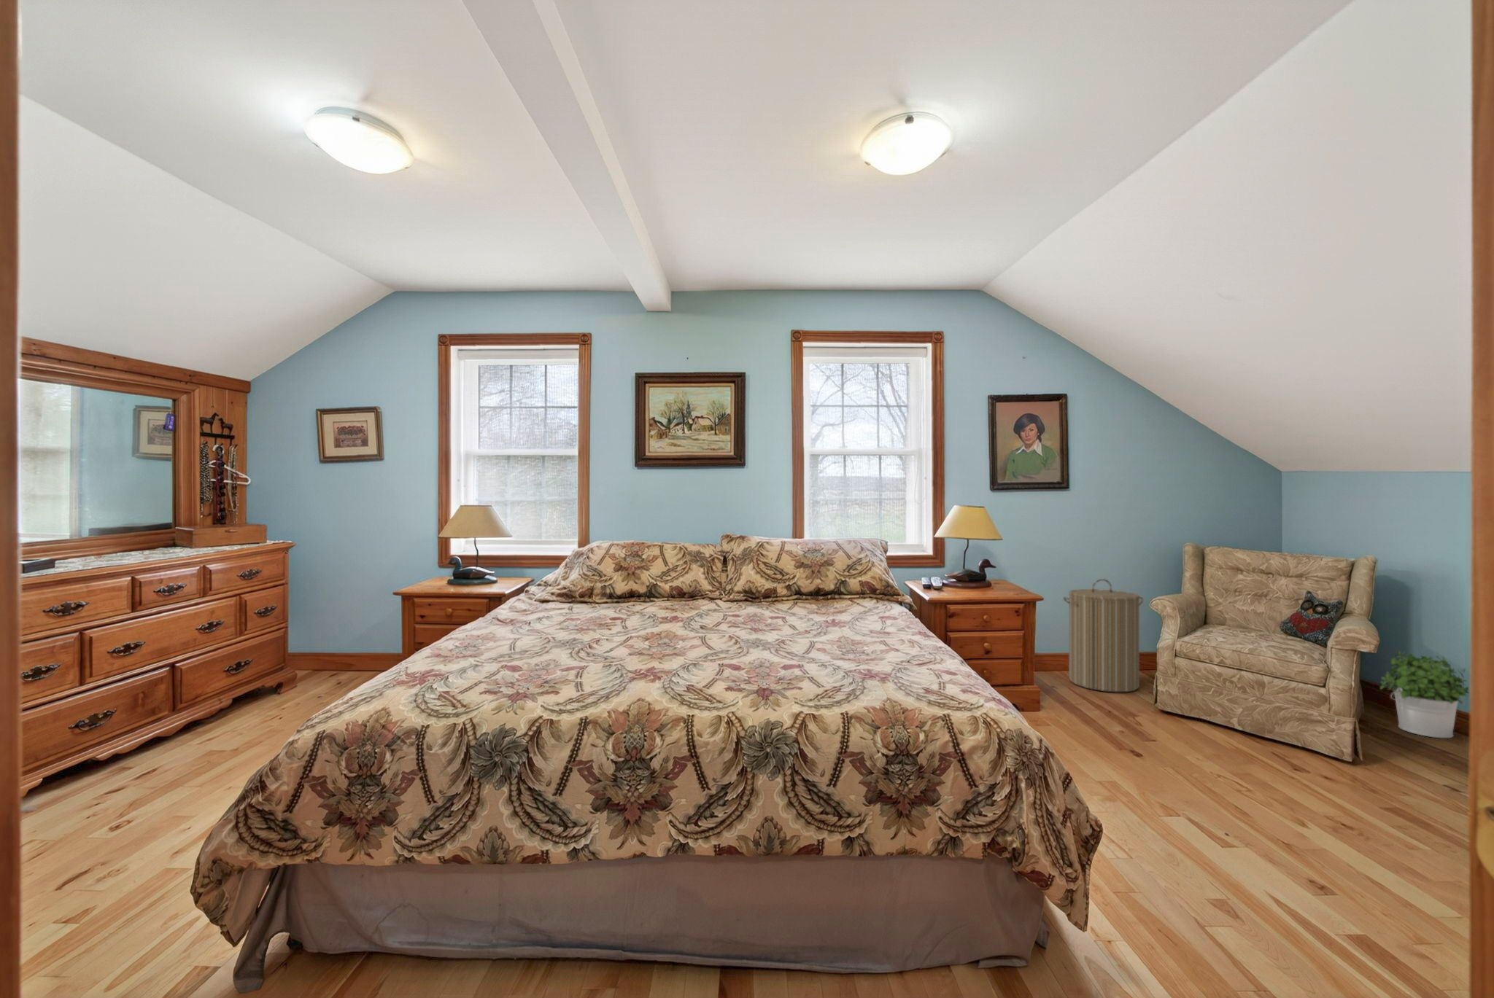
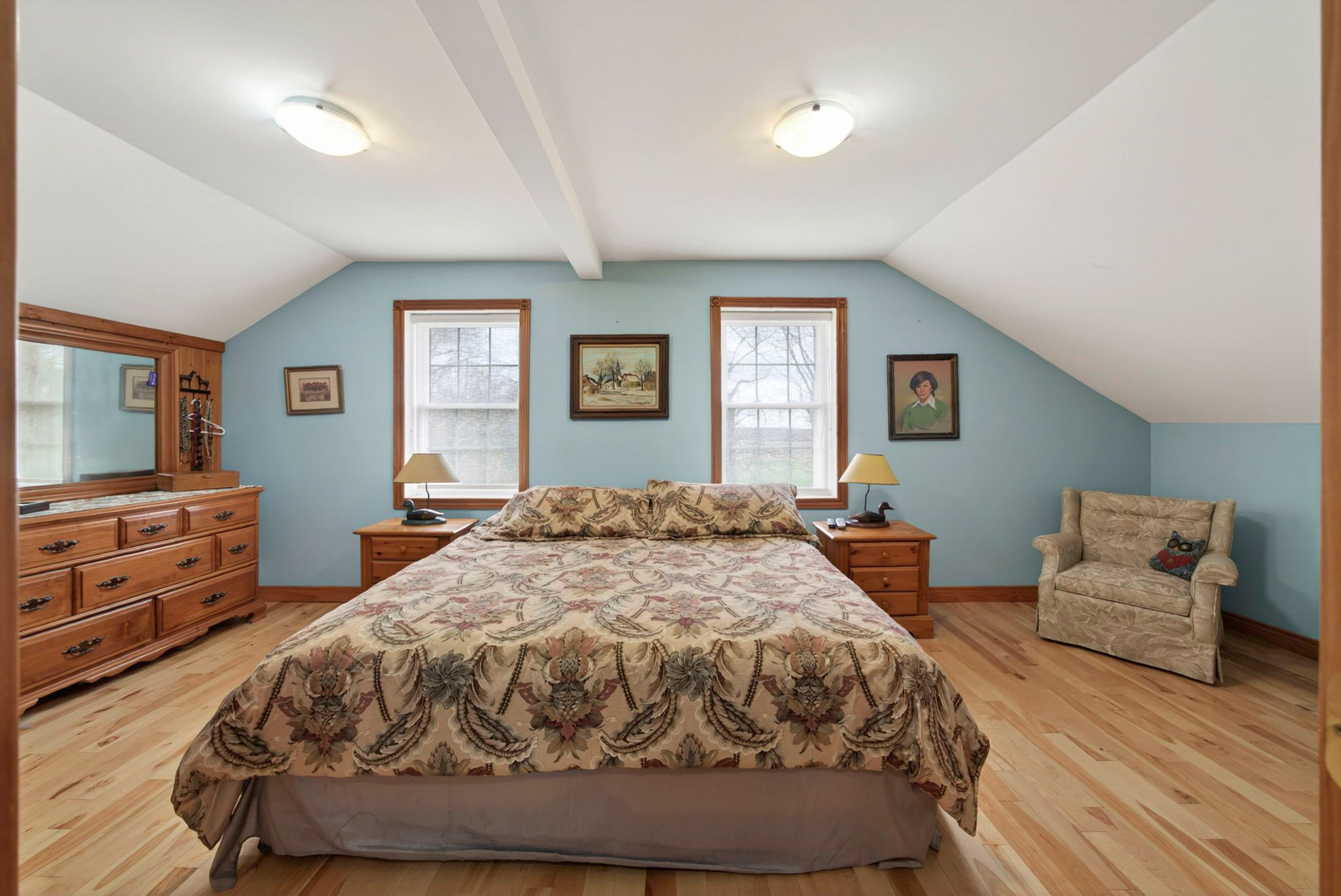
- potted plant [1379,650,1469,740]
- laundry hamper [1062,578,1144,693]
